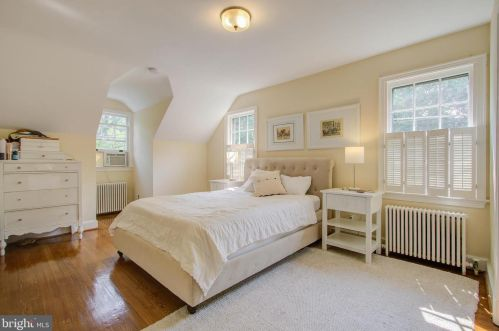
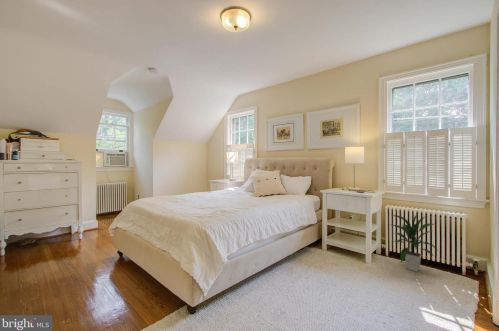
+ indoor plant [386,211,439,273]
